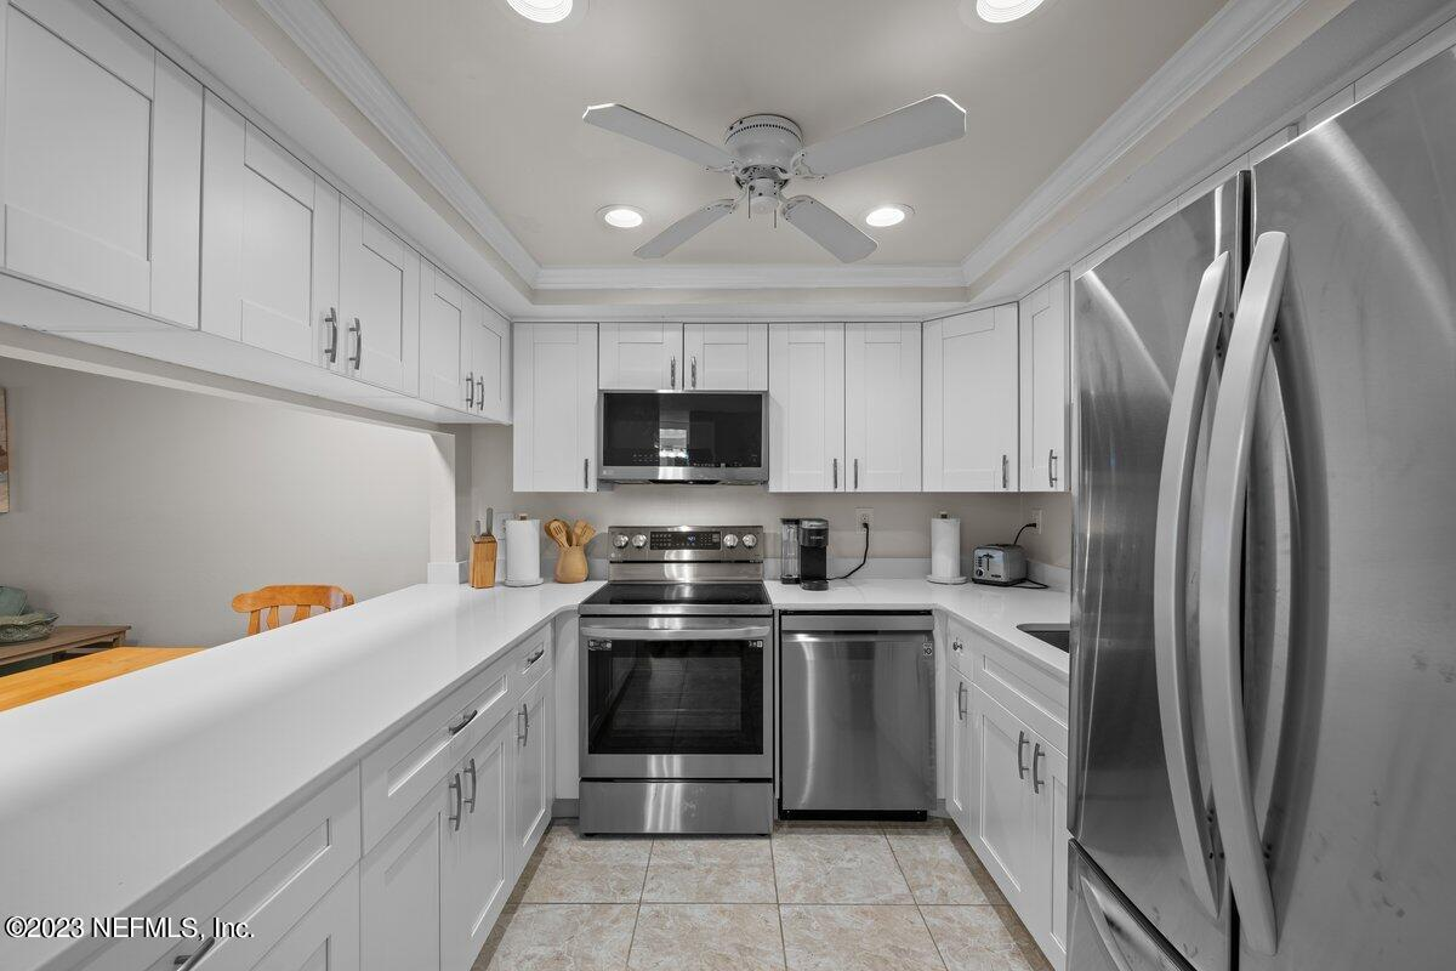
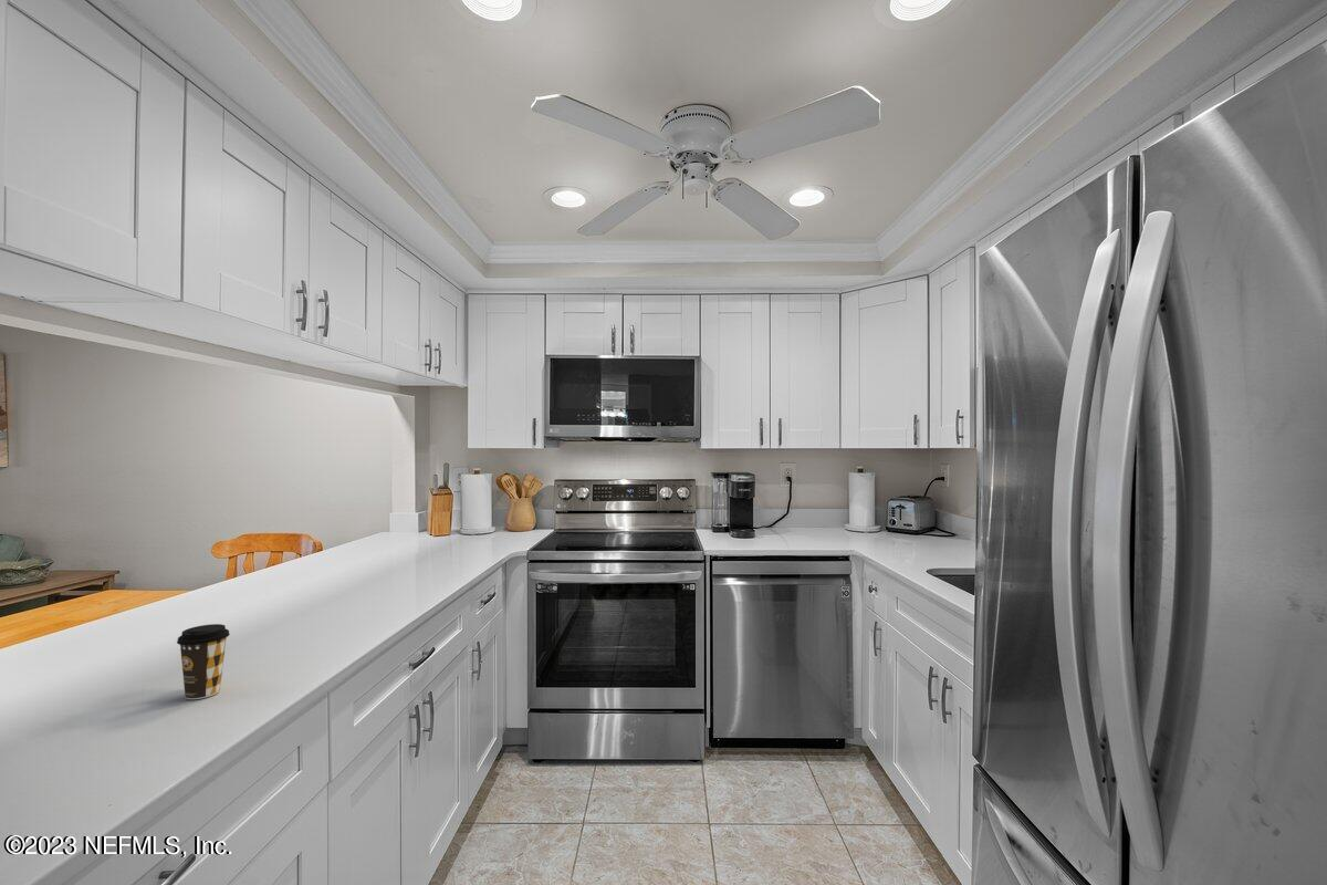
+ coffee cup [176,623,231,700]
